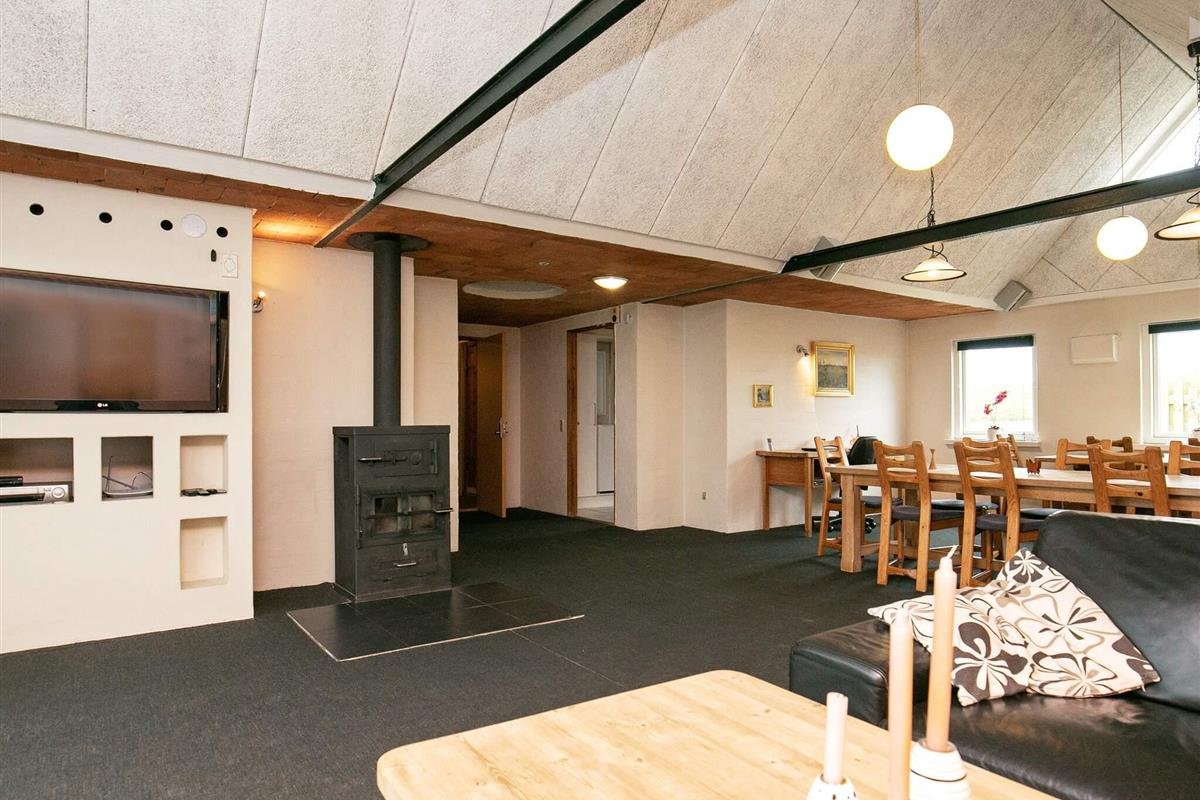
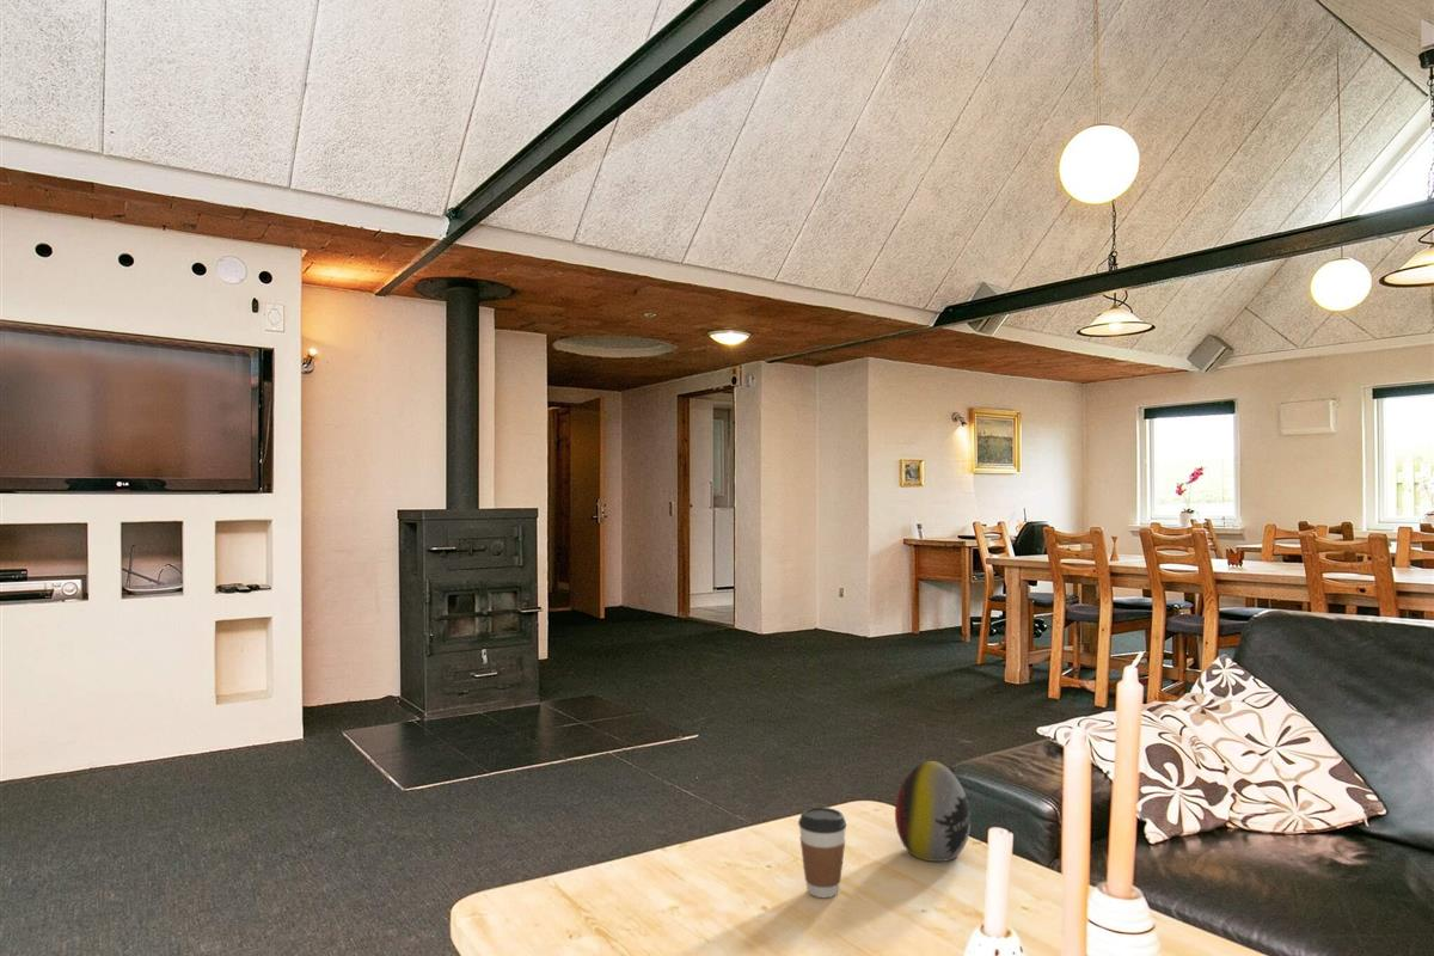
+ decorative egg [894,760,972,863]
+ coffee cup [797,807,848,899]
